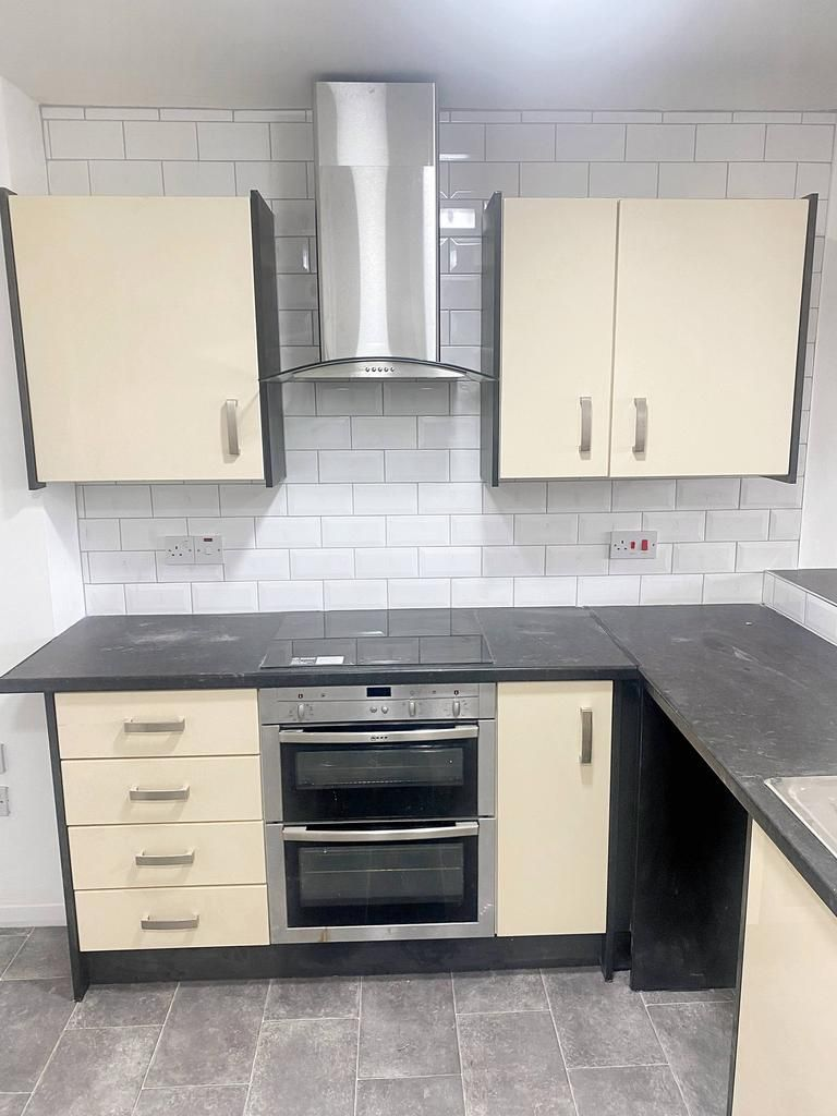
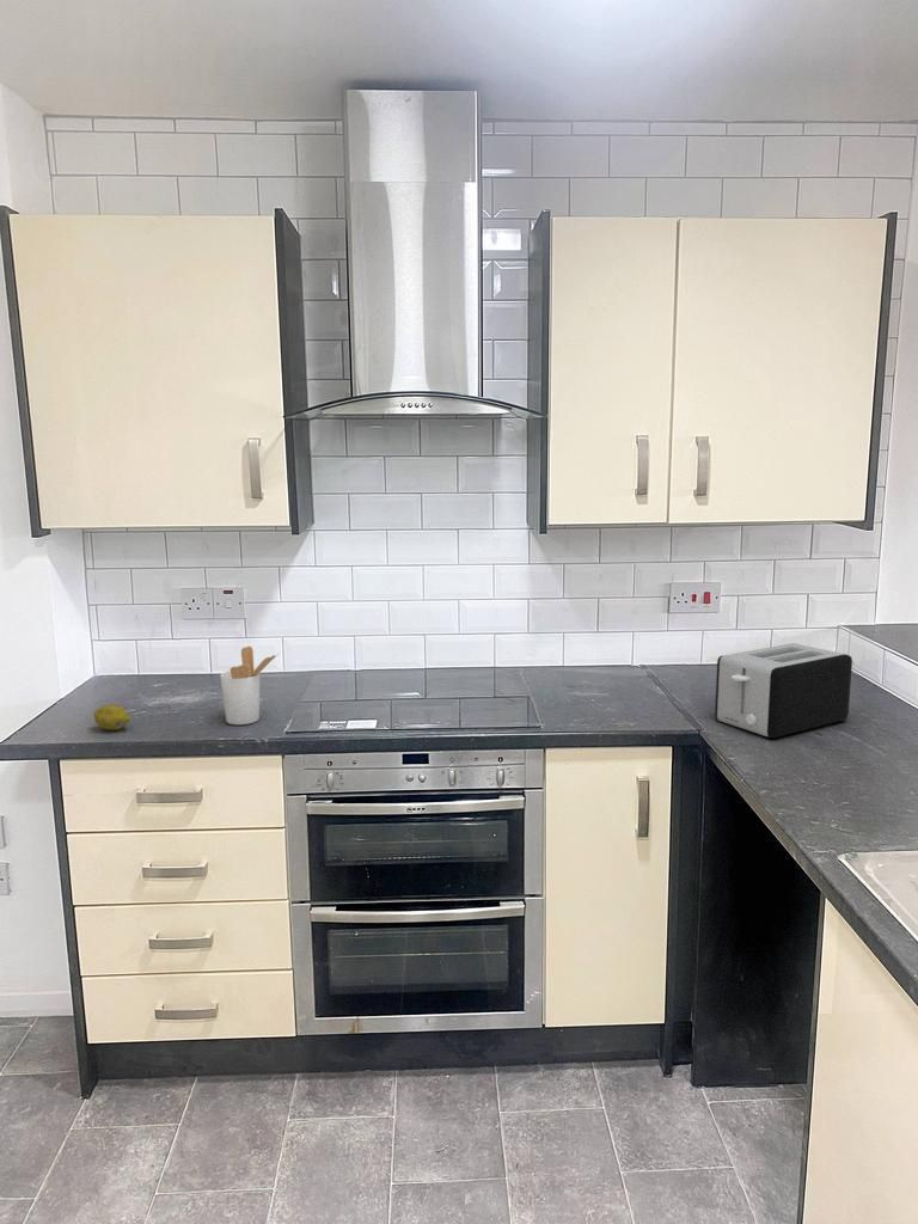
+ fruit [93,704,131,730]
+ toaster [714,642,853,739]
+ utensil holder [219,645,281,726]
